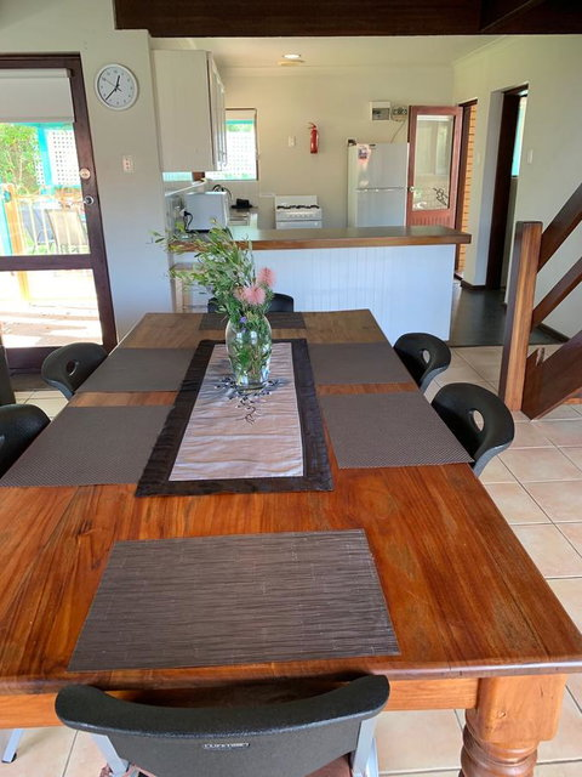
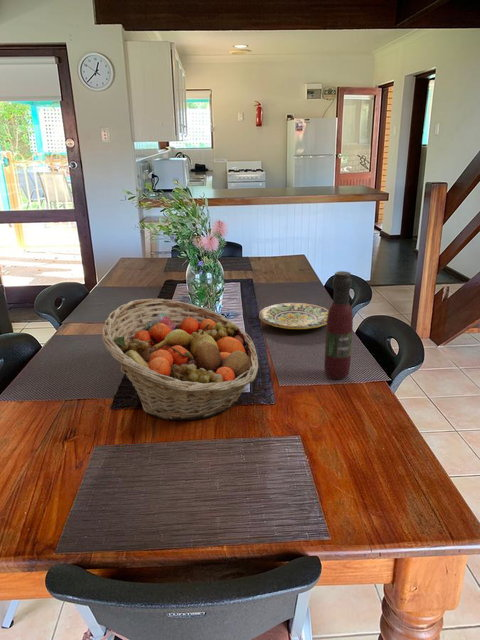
+ plate [258,302,329,330]
+ wine bottle [323,270,354,380]
+ fruit basket [101,298,259,421]
